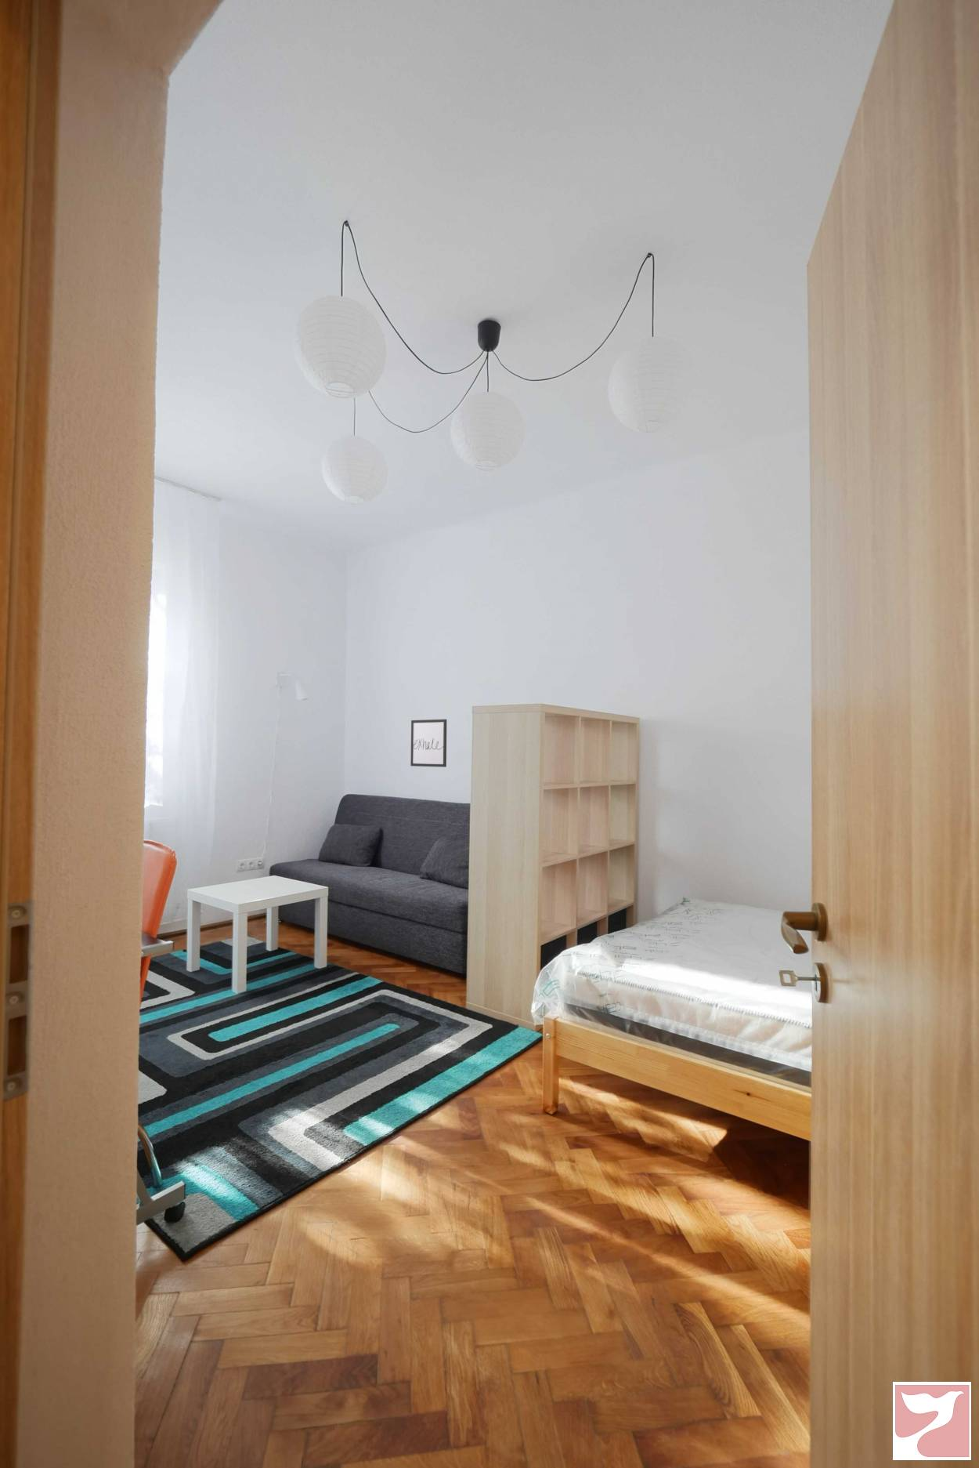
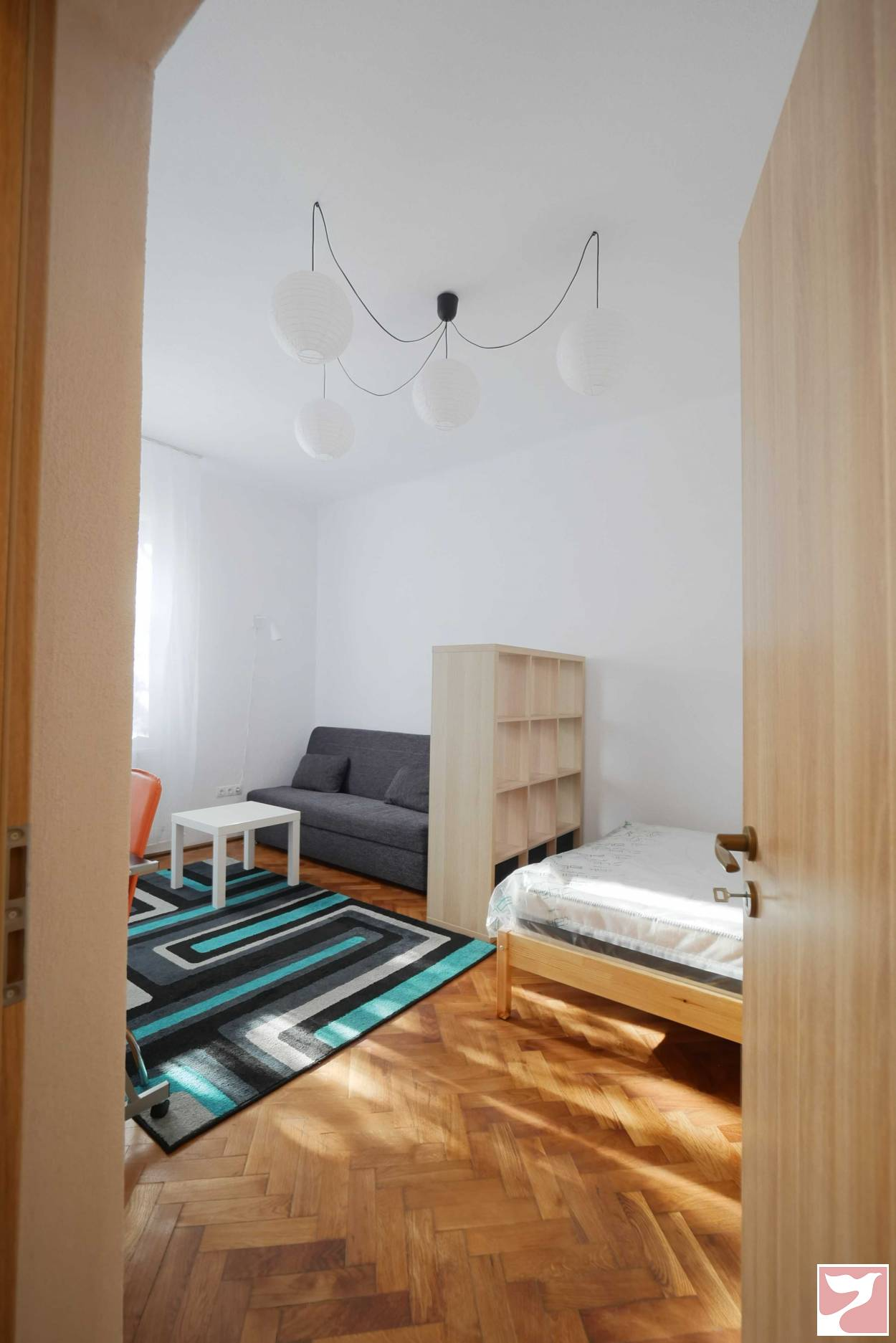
- wall art [410,719,447,768]
